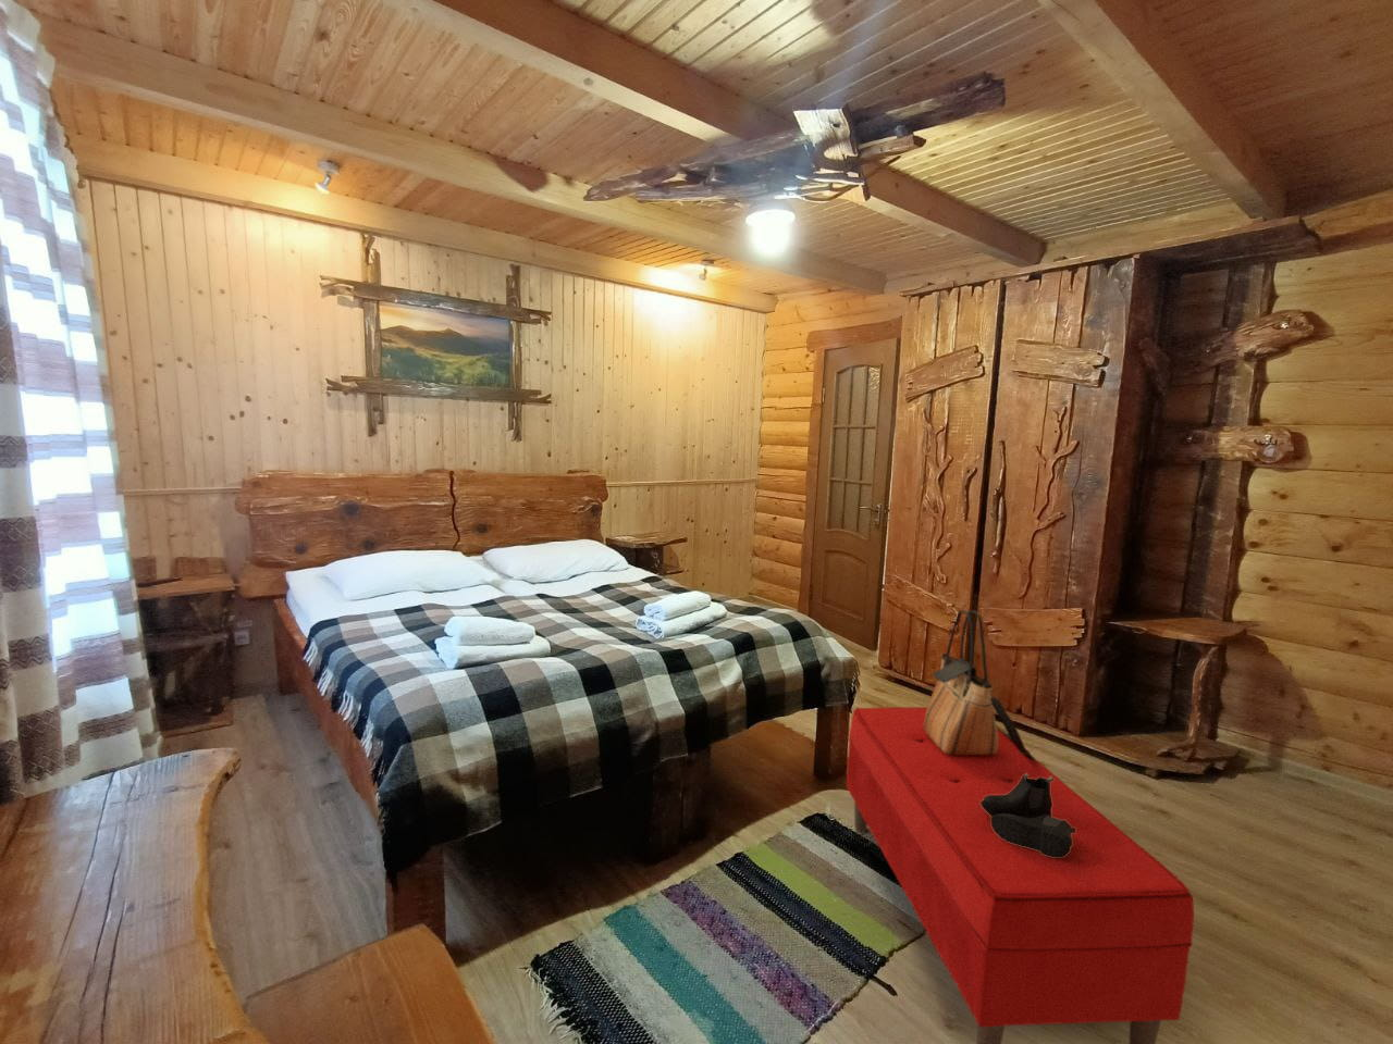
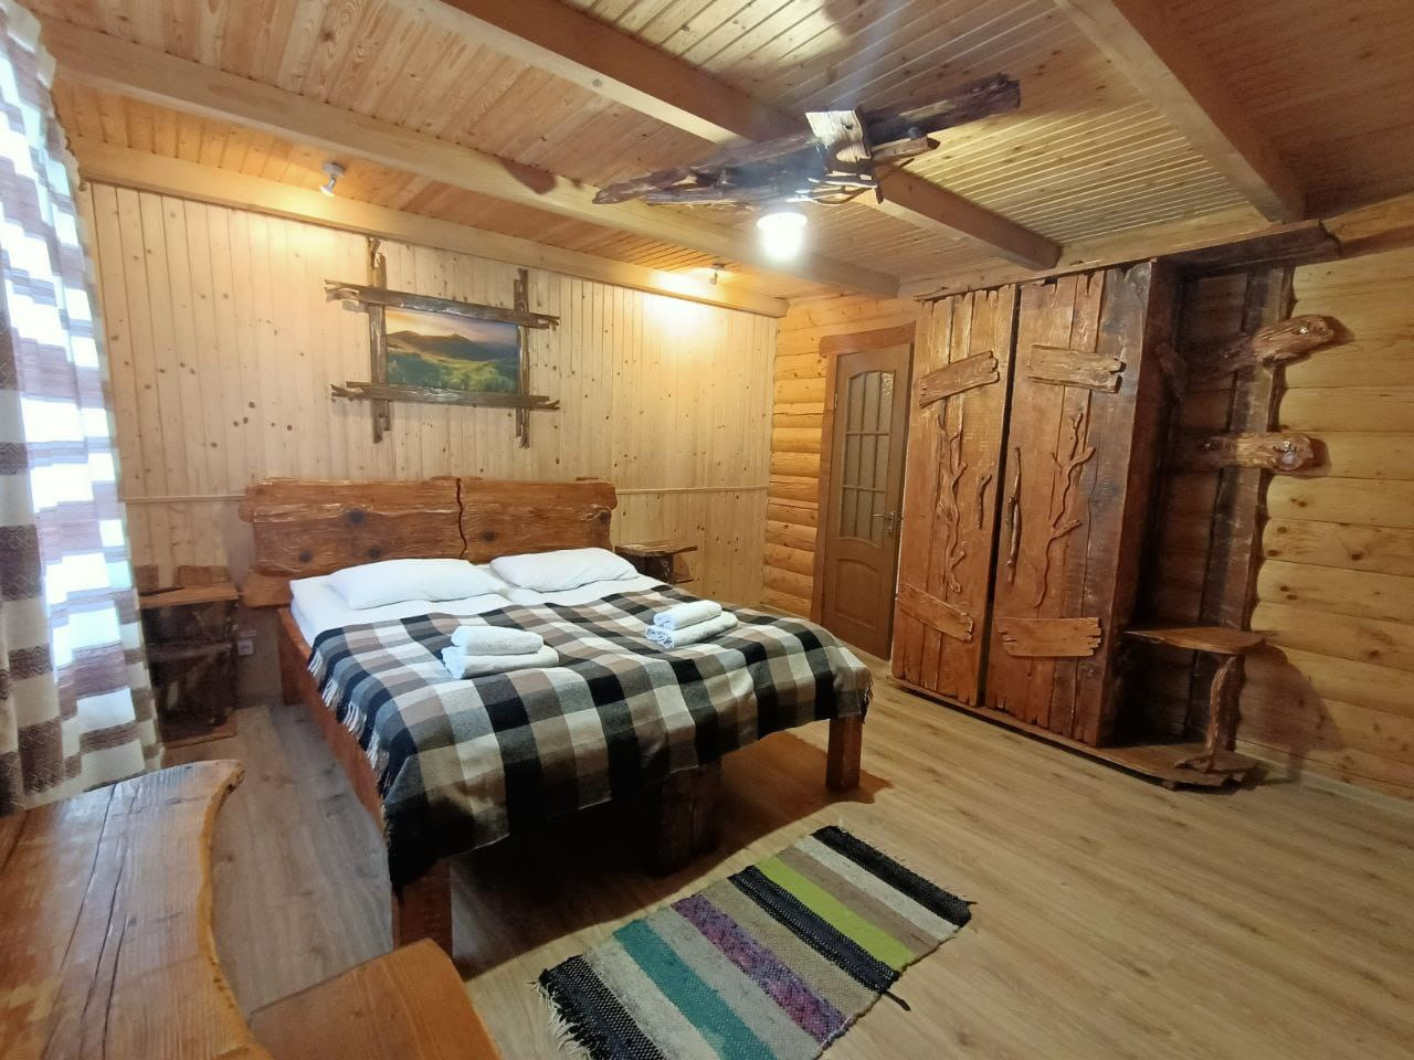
- boots [981,773,1076,856]
- tote bag [924,609,1038,760]
- bench [846,706,1194,1044]
